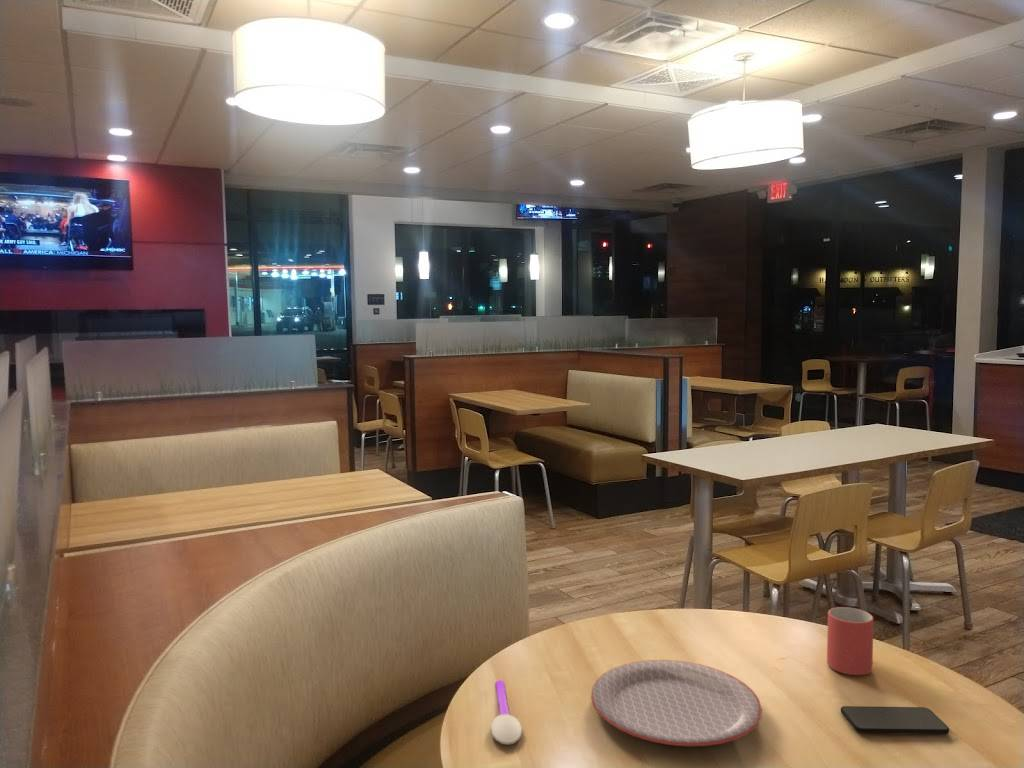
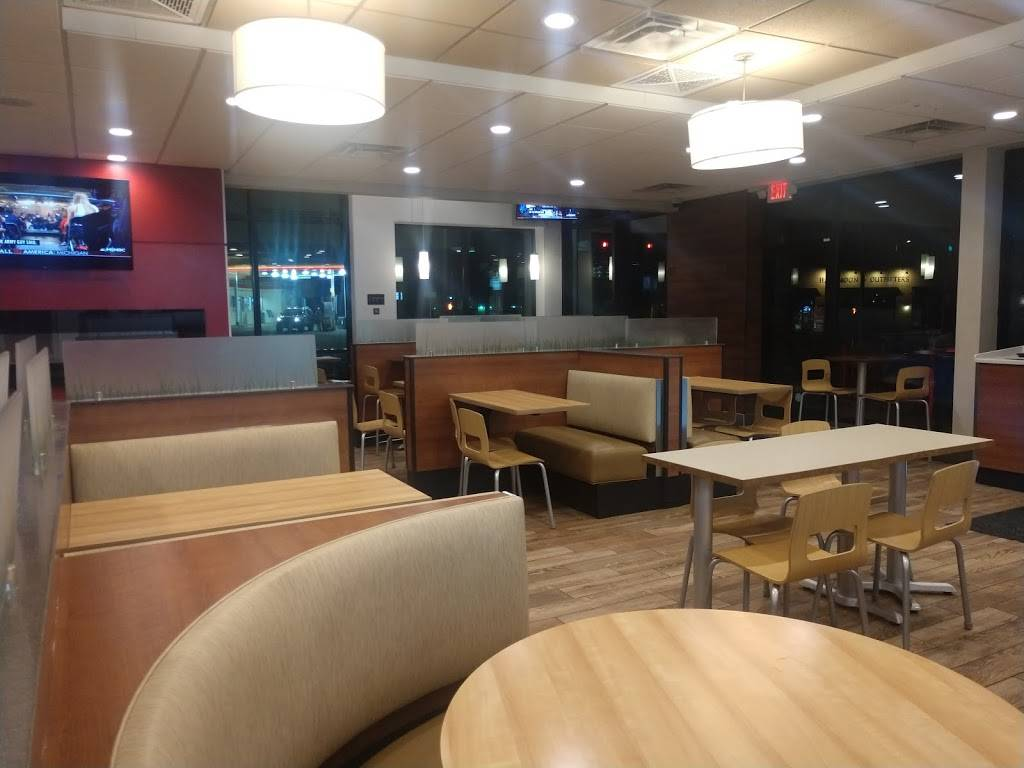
- mug [826,606,875,676]
- plate [590,659,763,747]
- smartphone [840,705,950,735]
- spoon [490,679,523,746]
